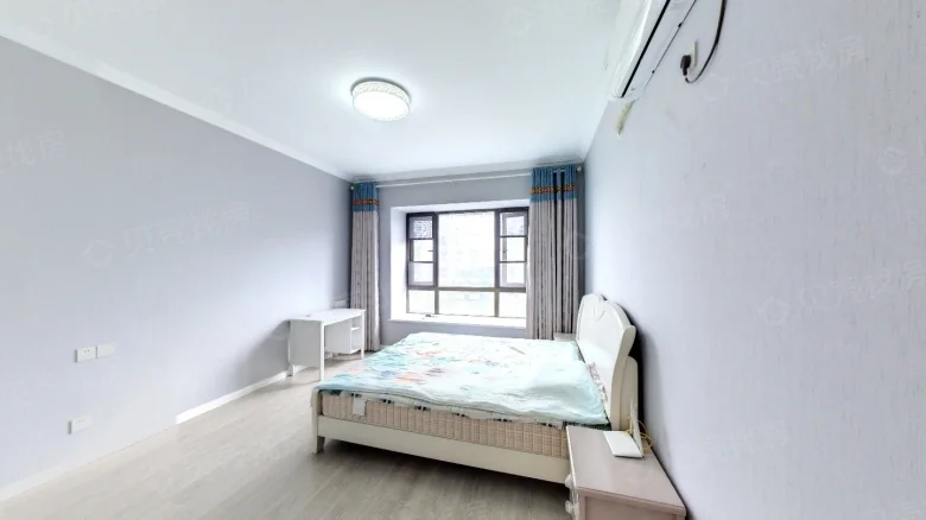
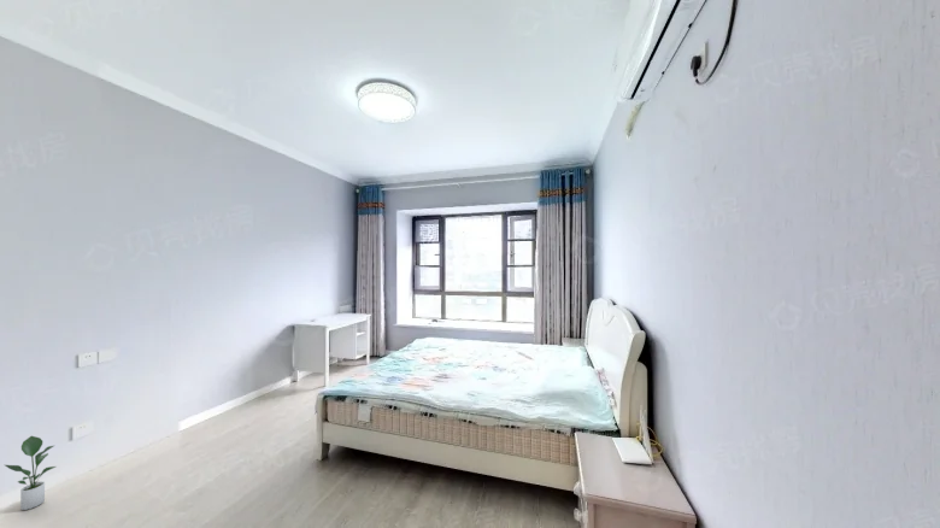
+ potted plant [4,435,57,511]
